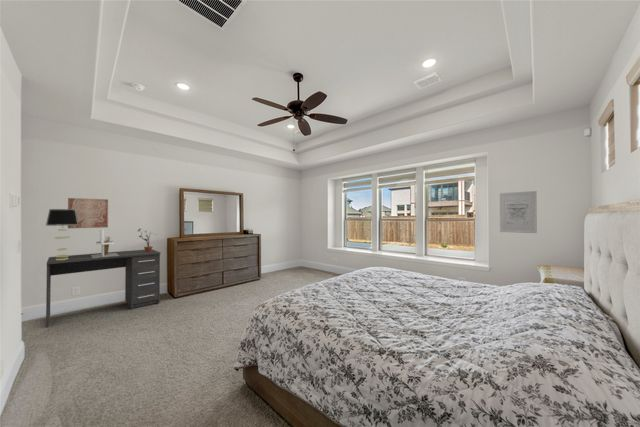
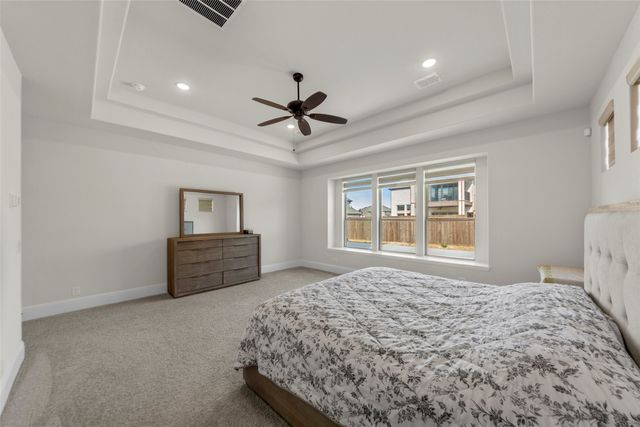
- wall art [499,190,538,234]
- potted plant [137,228,157,252]
- desk [45,248,162,328]
- letter holder [91,228,119,258]
- wall art [67,197,109,229]
- table lamp [45,208,78,260]
